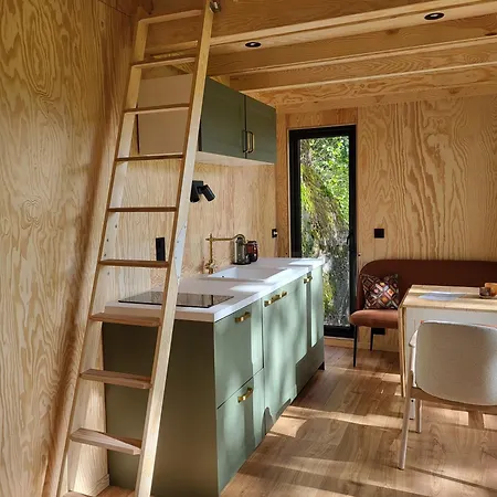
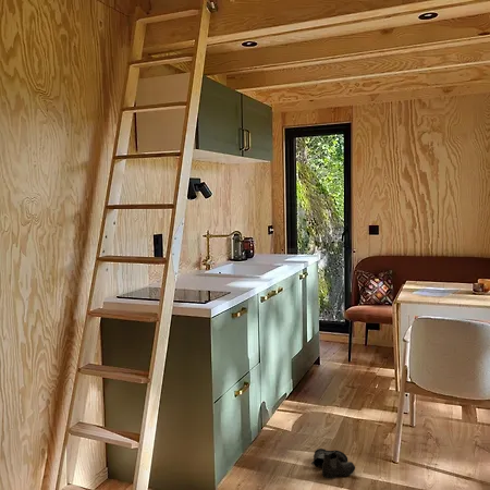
+ boots [310,448,356,479]
